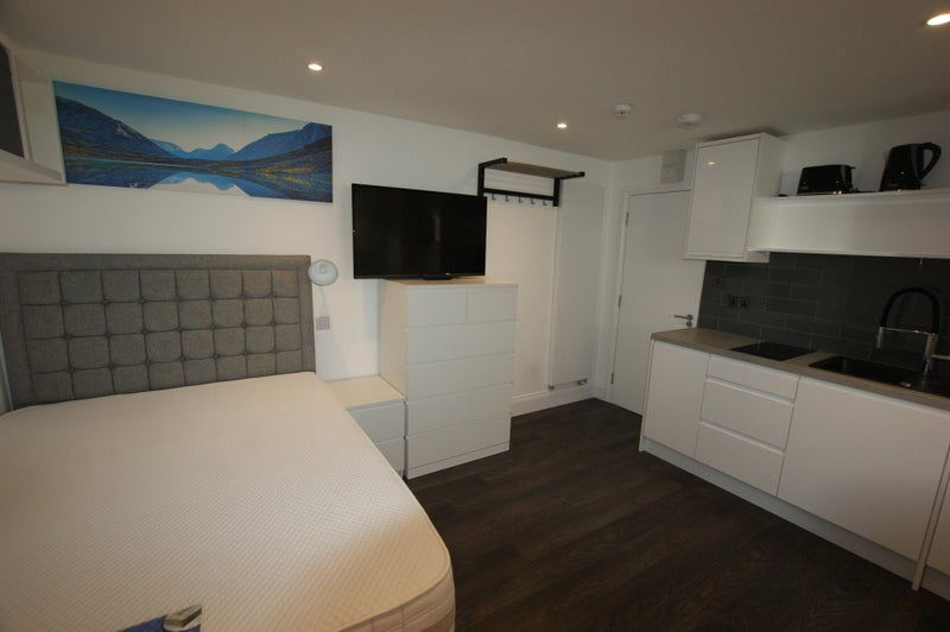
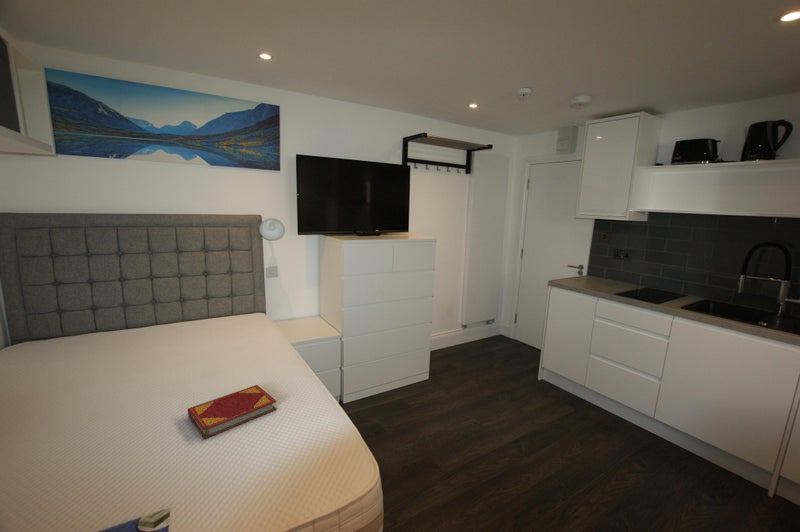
+ hardback book [187,384,278,440]
